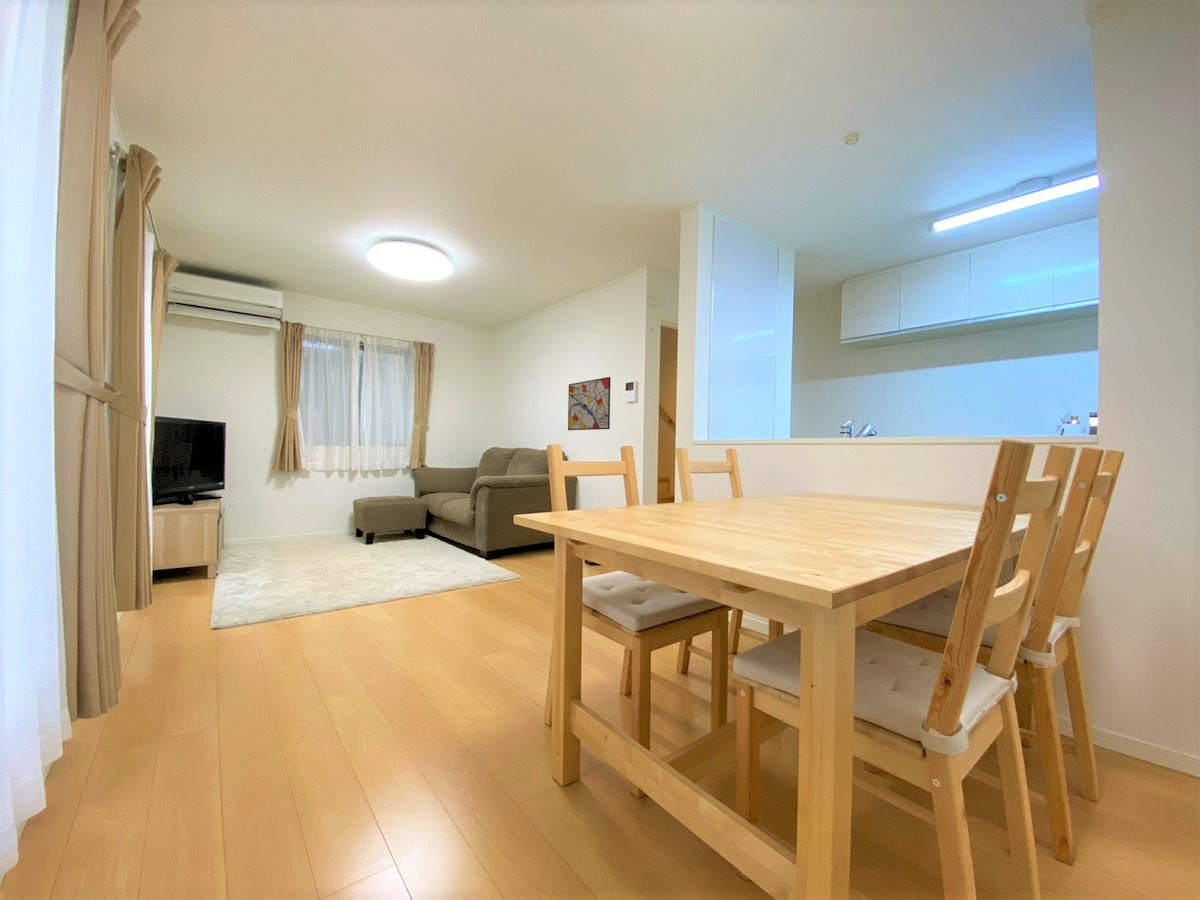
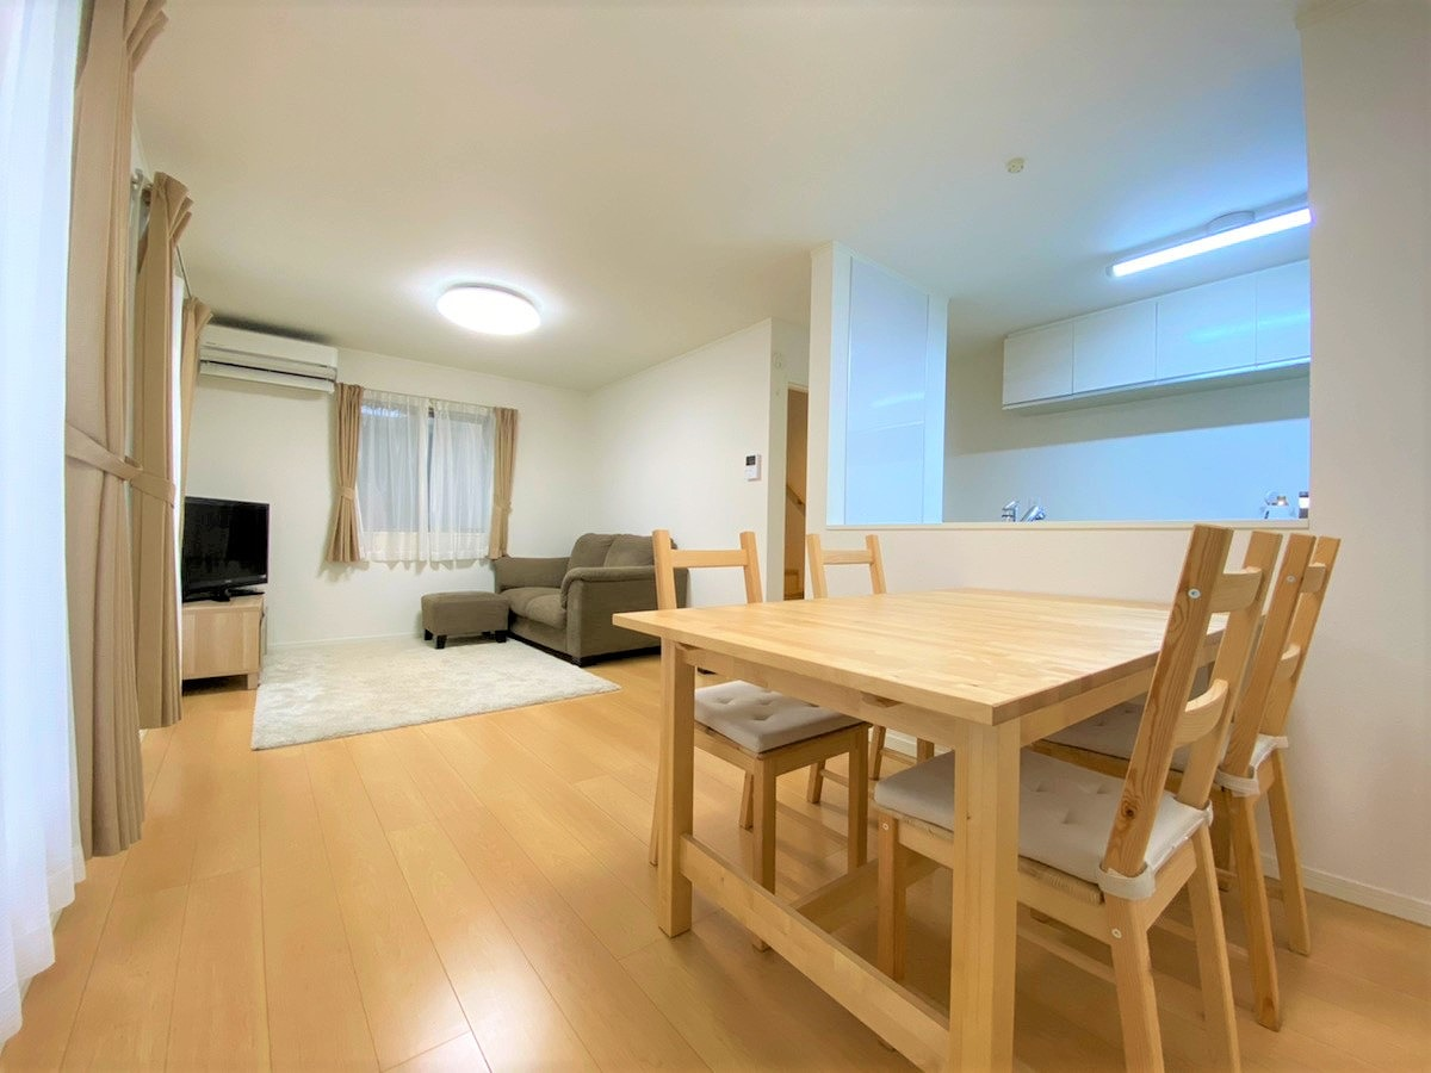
- wall art [567,376,611,431]
